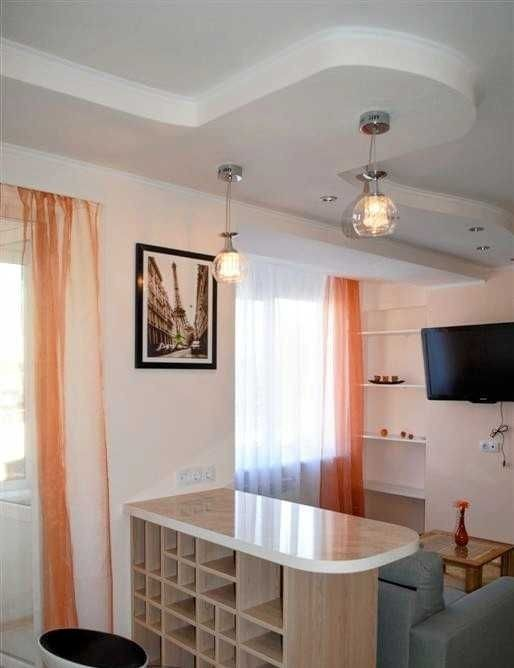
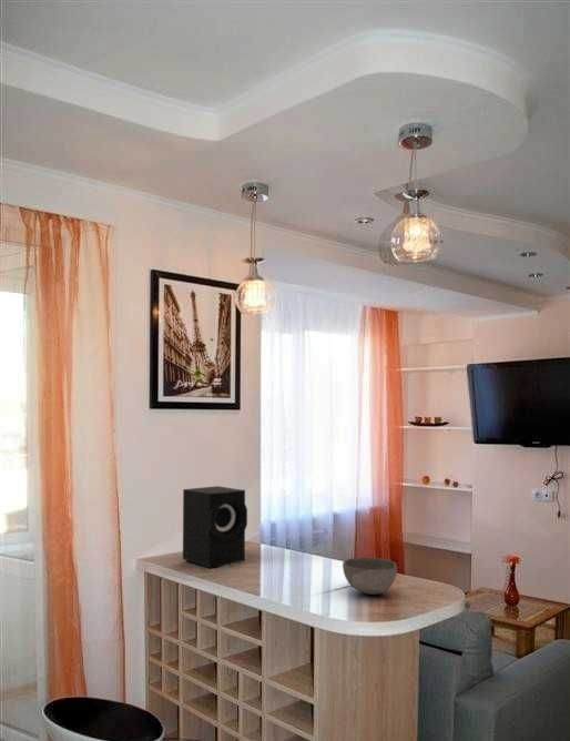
+ bowl [342,557,398,596]
+ speaker [182,485,248,569]
